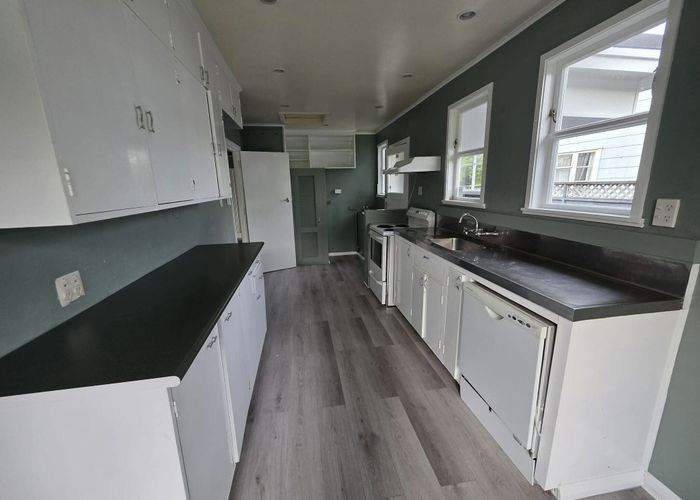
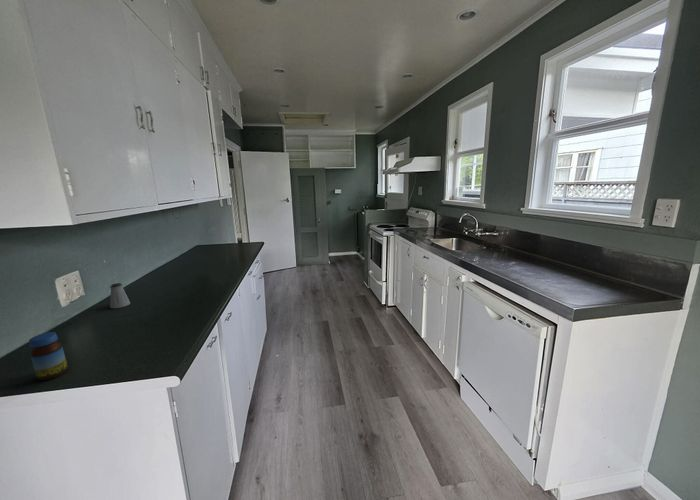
+ saltshaker [109,282,131,309]
+ jar [28,331,69,381]
